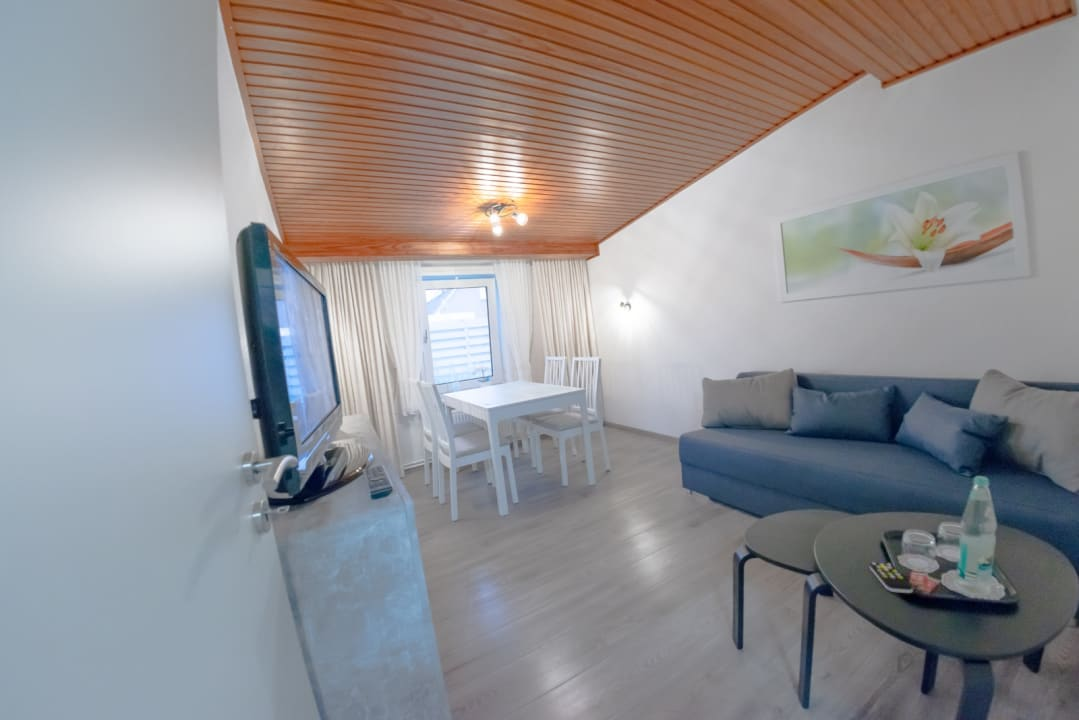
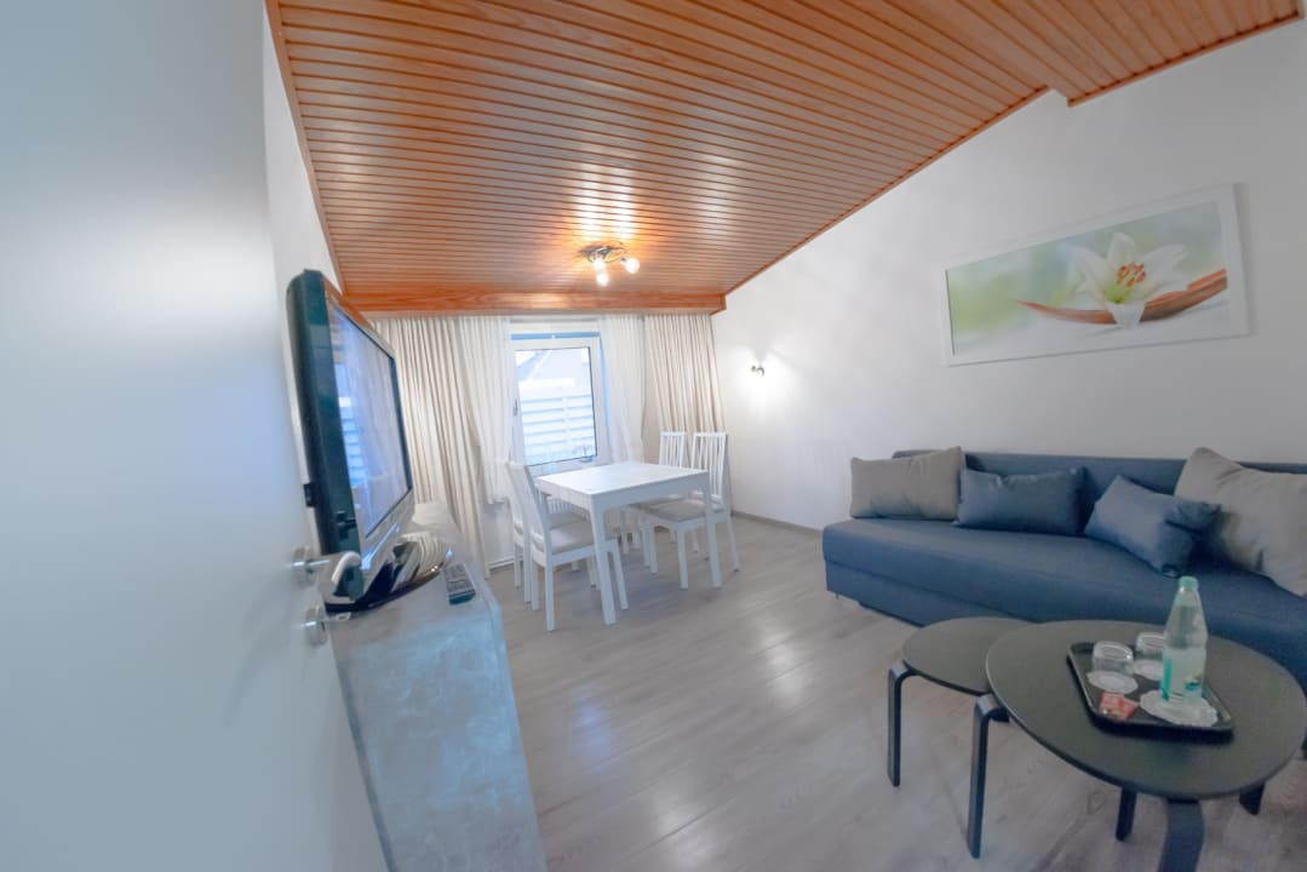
- remote control [869,562,914,594]
